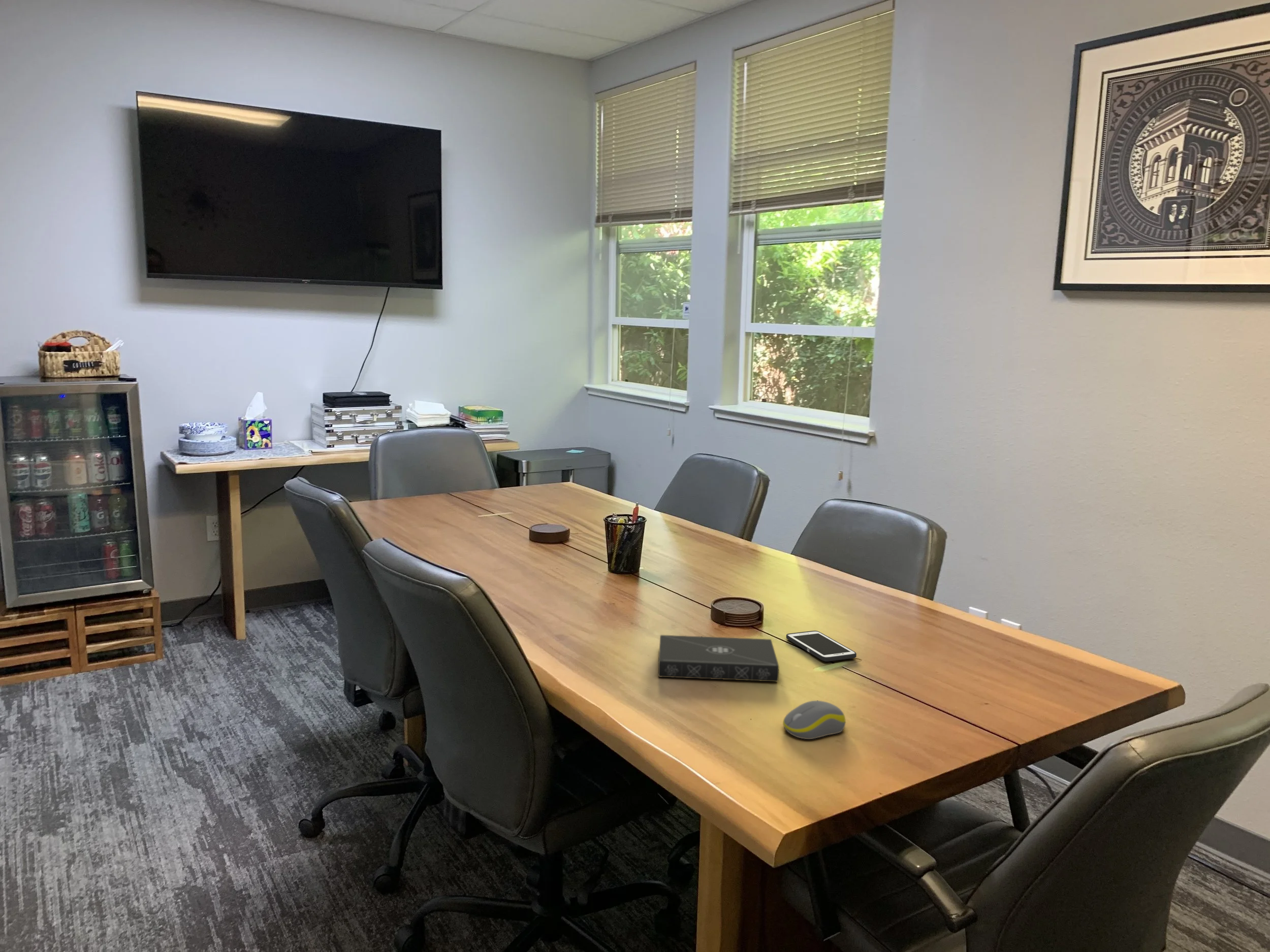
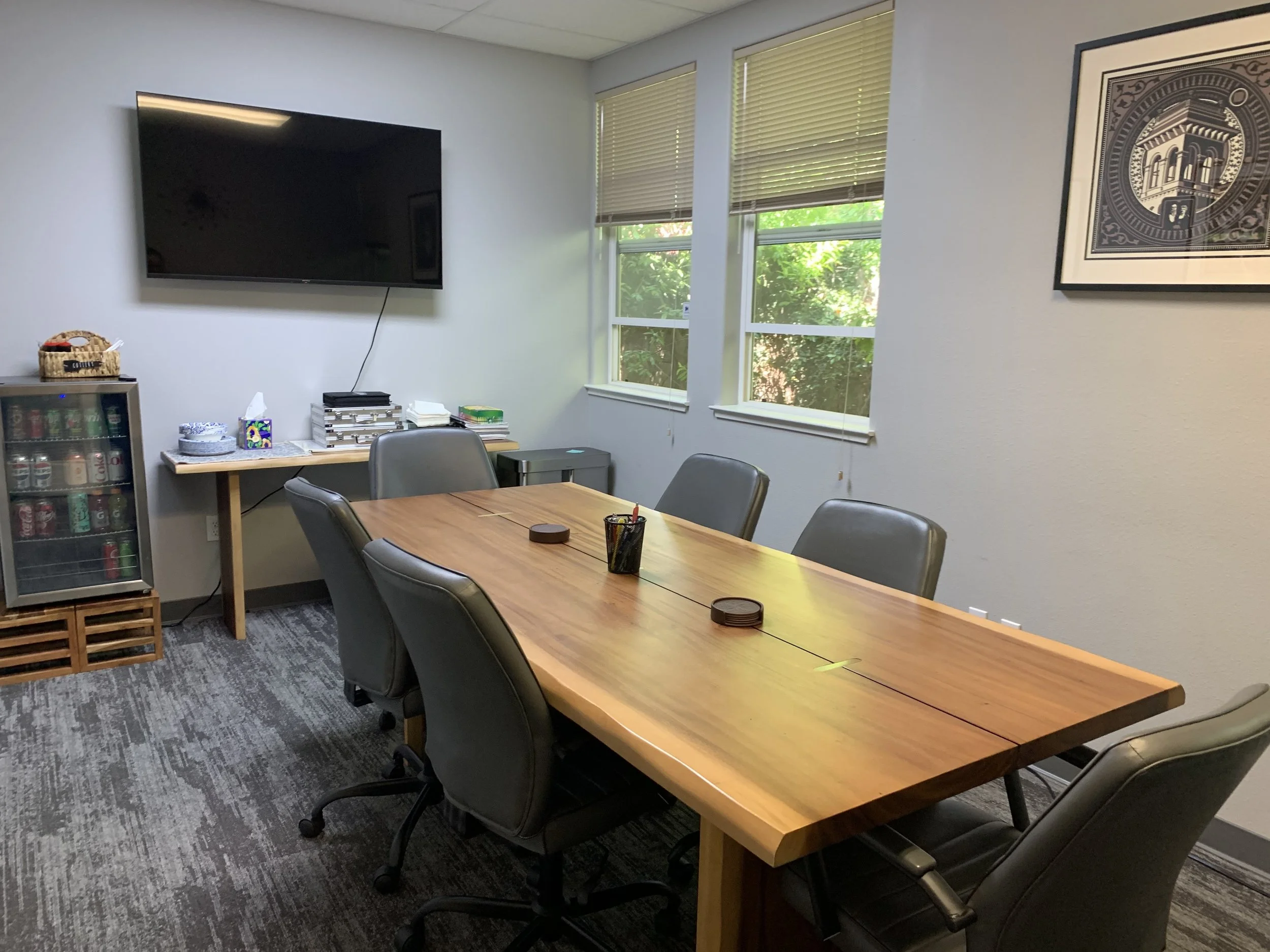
- cell phone [786,630,857,662]
- book [658,635,779,682]
- computer mouse [782,700,846,740]
